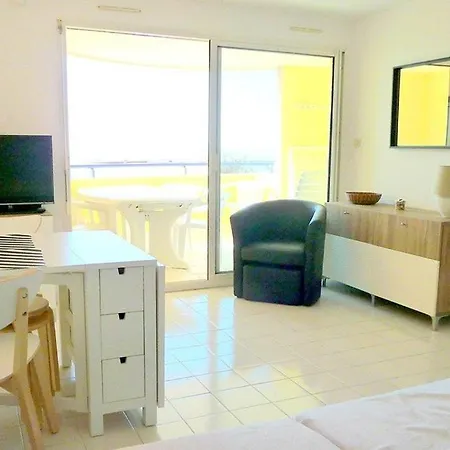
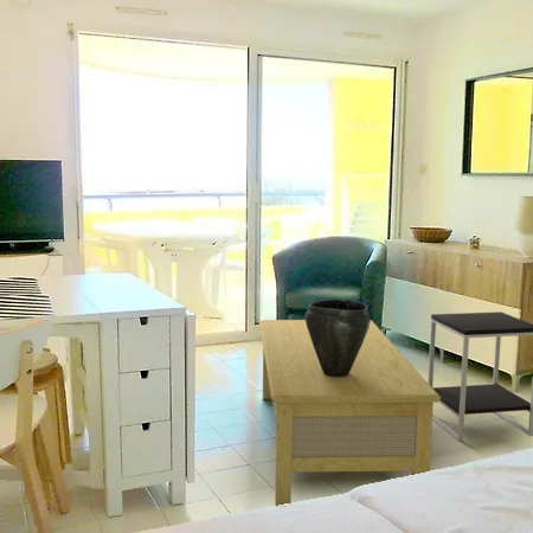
+ side table [426,310,533,443]
+ vase [304,298,372,377]
+ coffee table [258,319,441,507]
